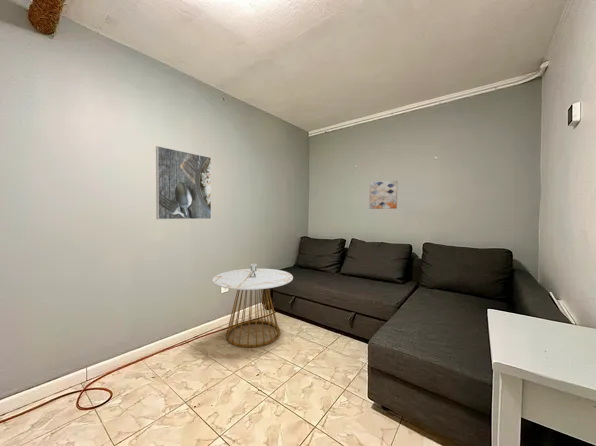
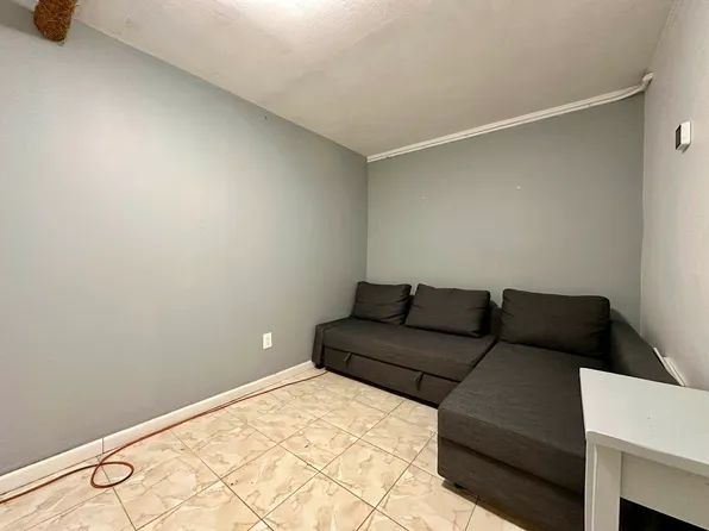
- wall art [368,180,399,210]
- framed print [155,145,212,220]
- side table [211,263,294,349]
